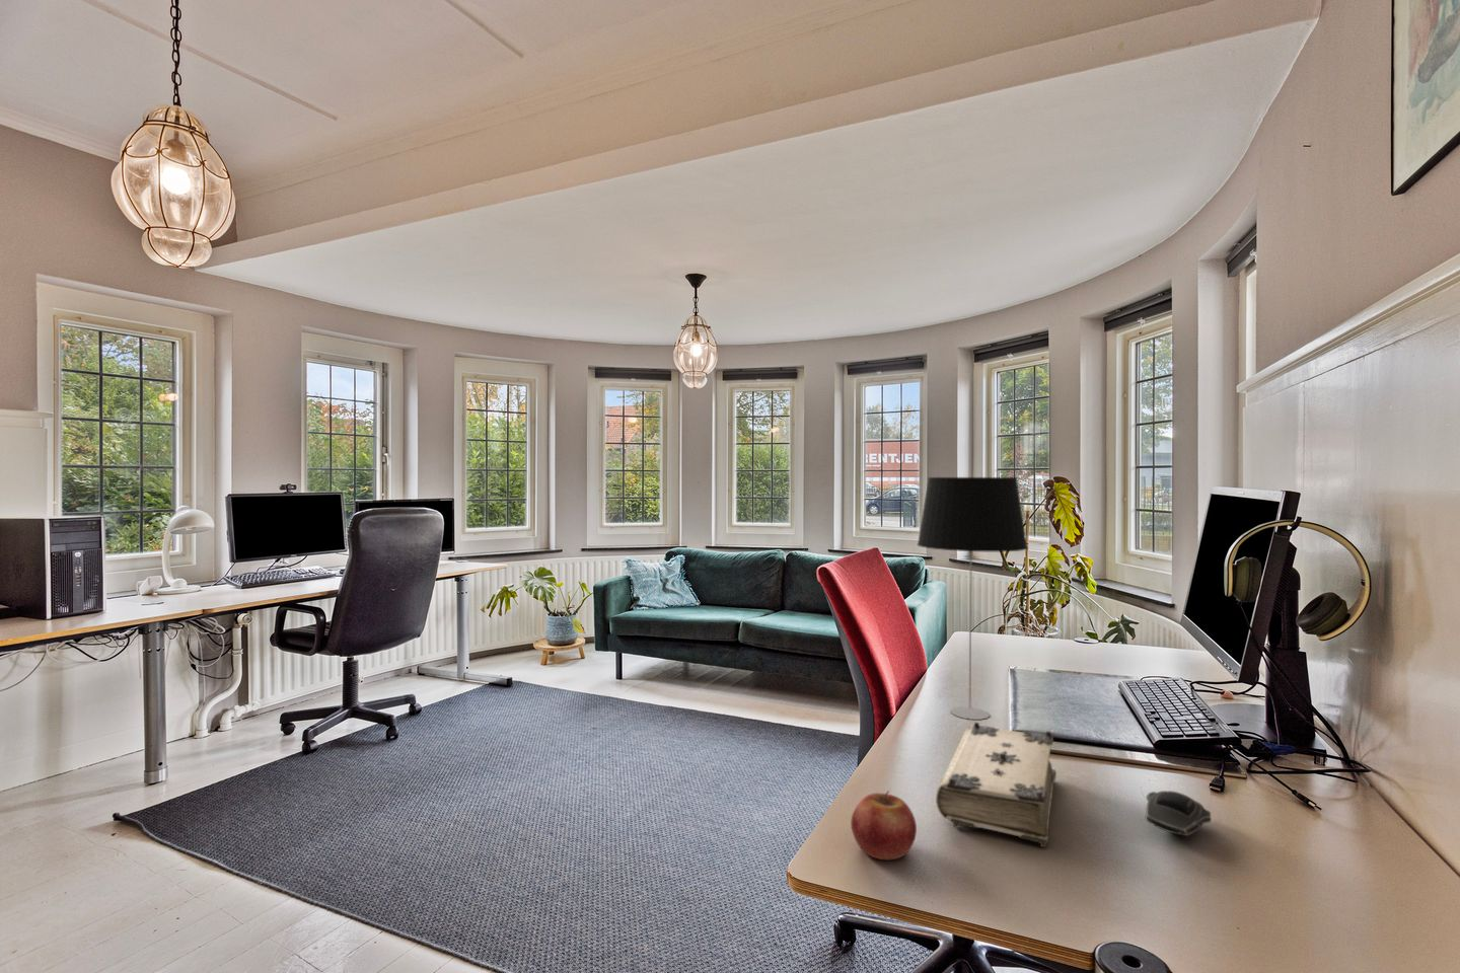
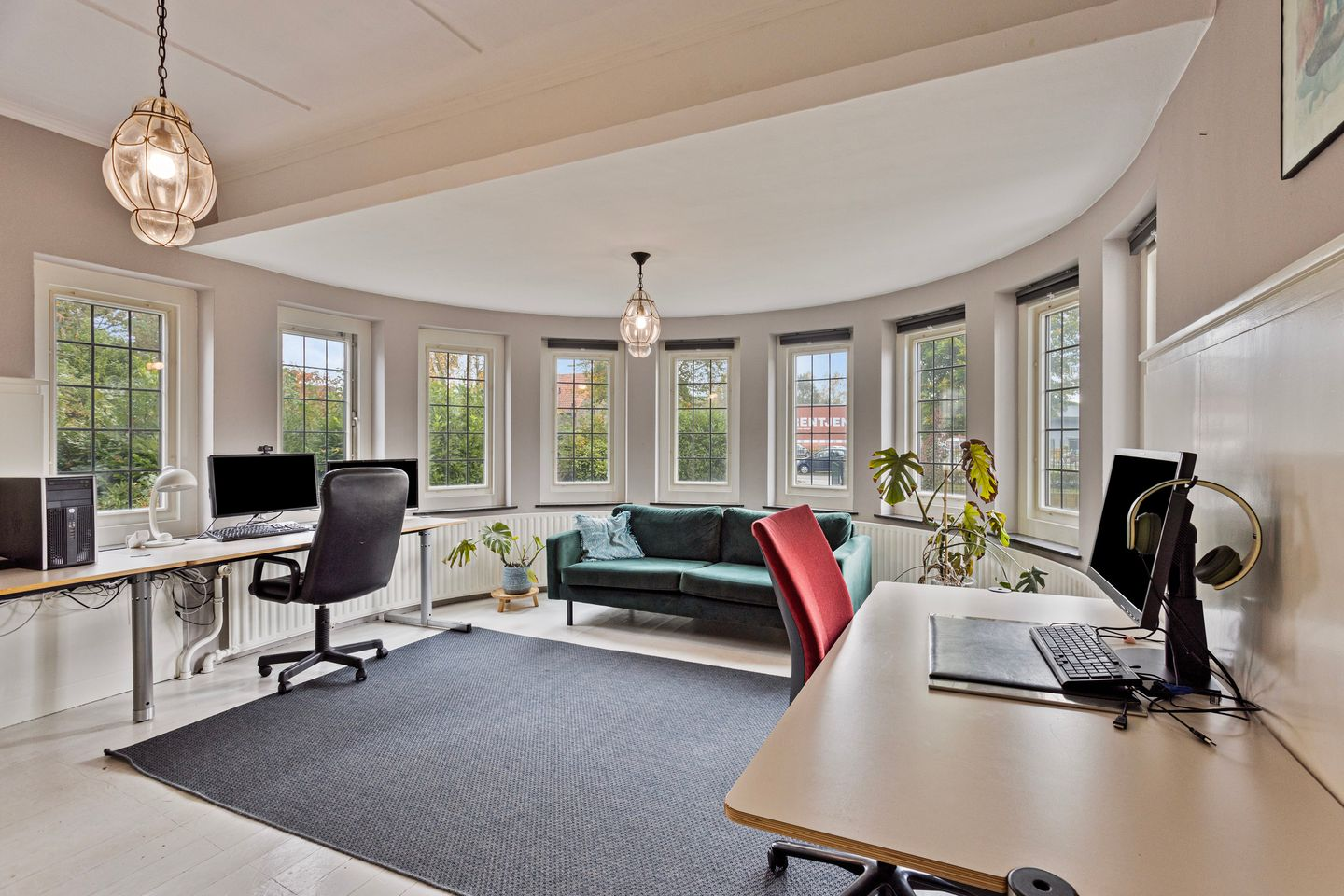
- apple [849,789,918,860]
- table lamp [917,477,1028,721]
- computer mouse [1145,789,1211,837]
- book [935,721,1057,848]
